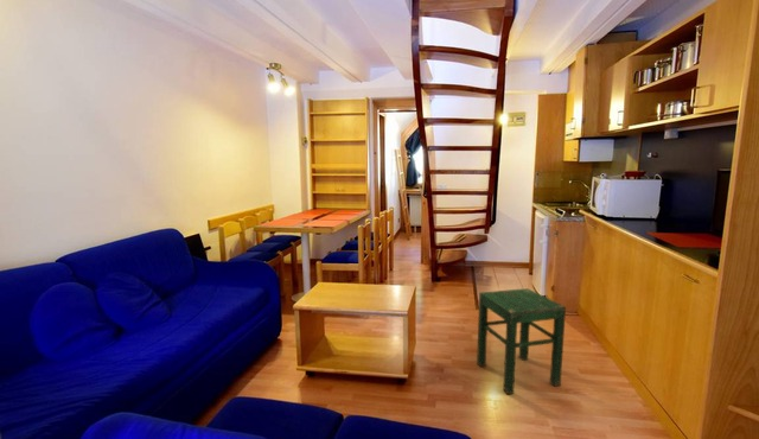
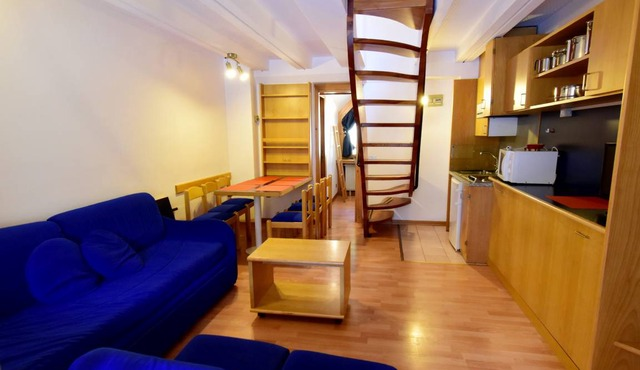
- stool [476,287,567,395]
